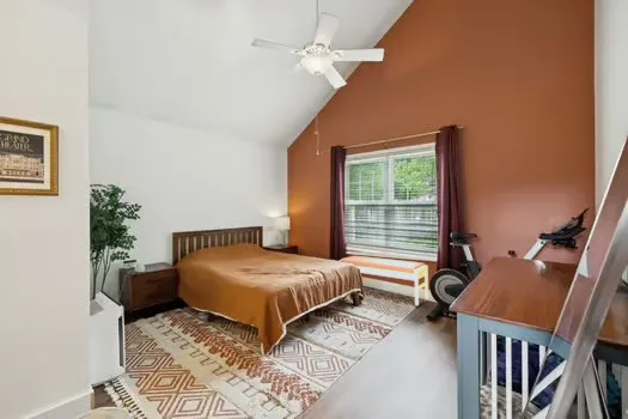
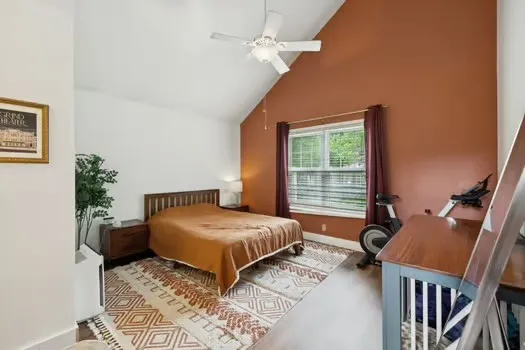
- bench [340,255,429,306]
